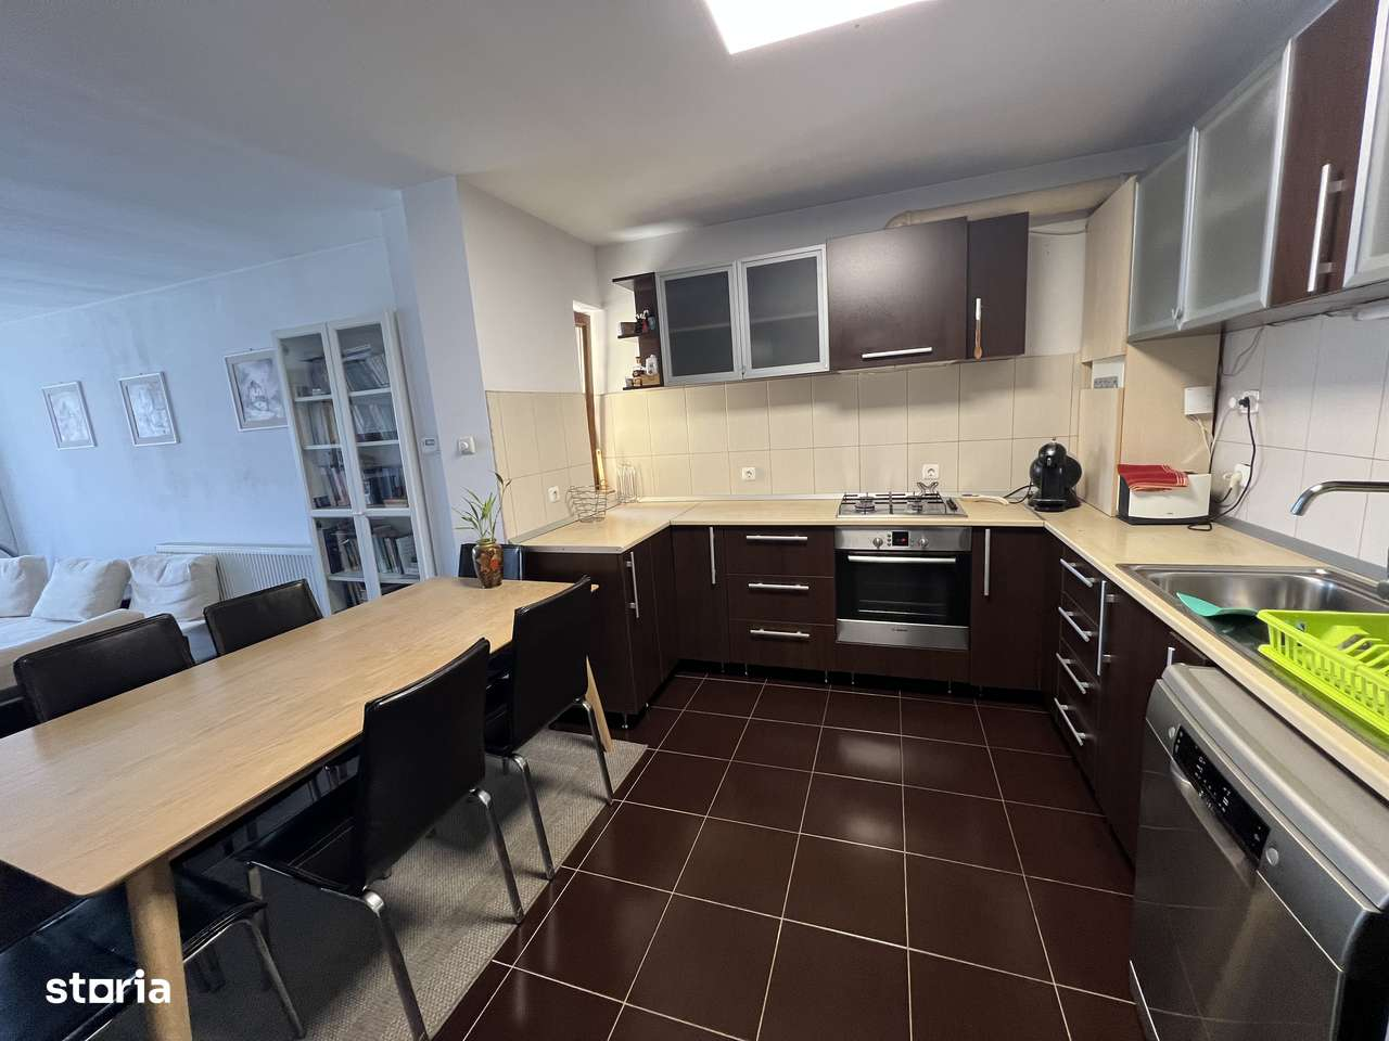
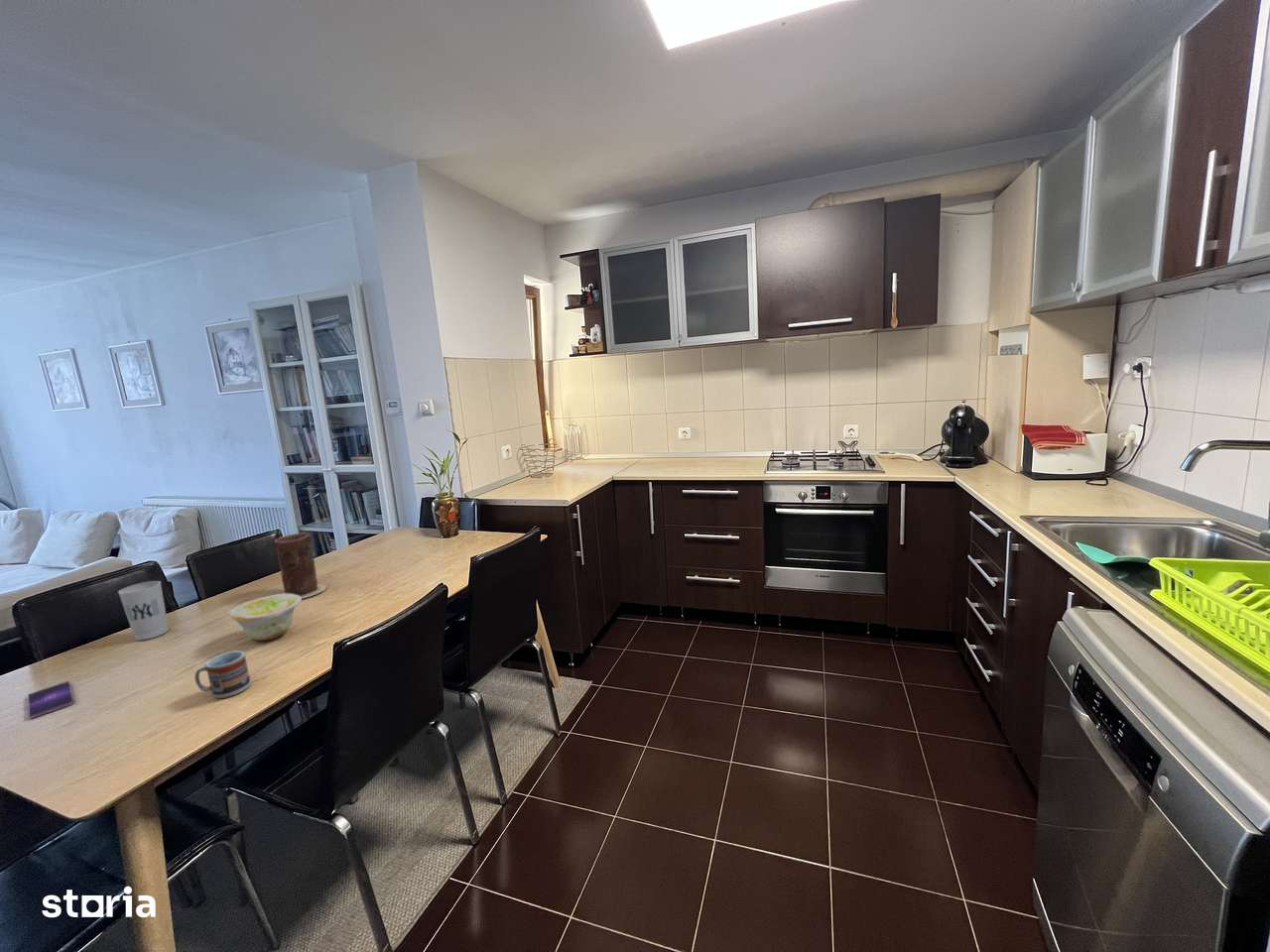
+ bowl [227,593,303,642]
+ cup [193,650,252,699]
+ smartphone [27,680,75,720]
+ vase [274,532,327,600]
+ cup [117,580,170,642]
